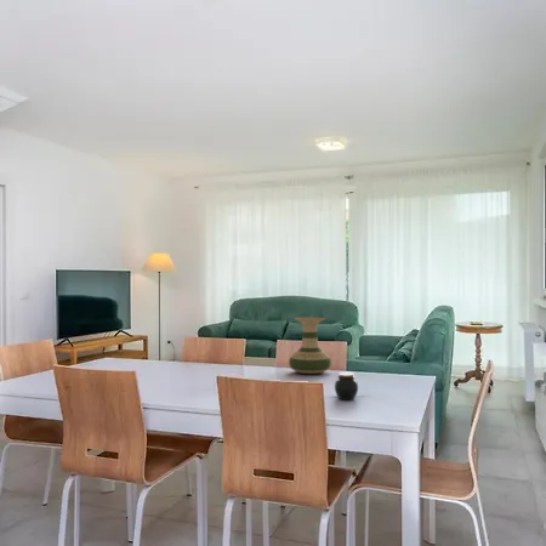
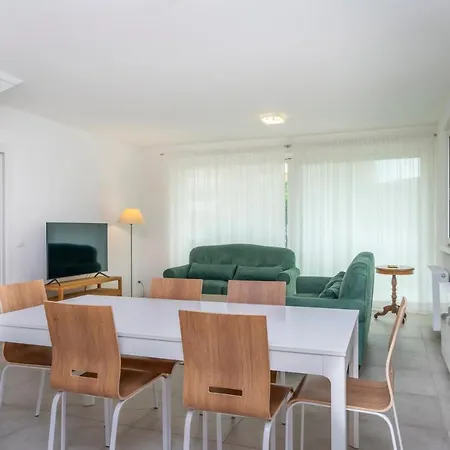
- jar [334,371,359,402]
- vase [288,315,332,375]
